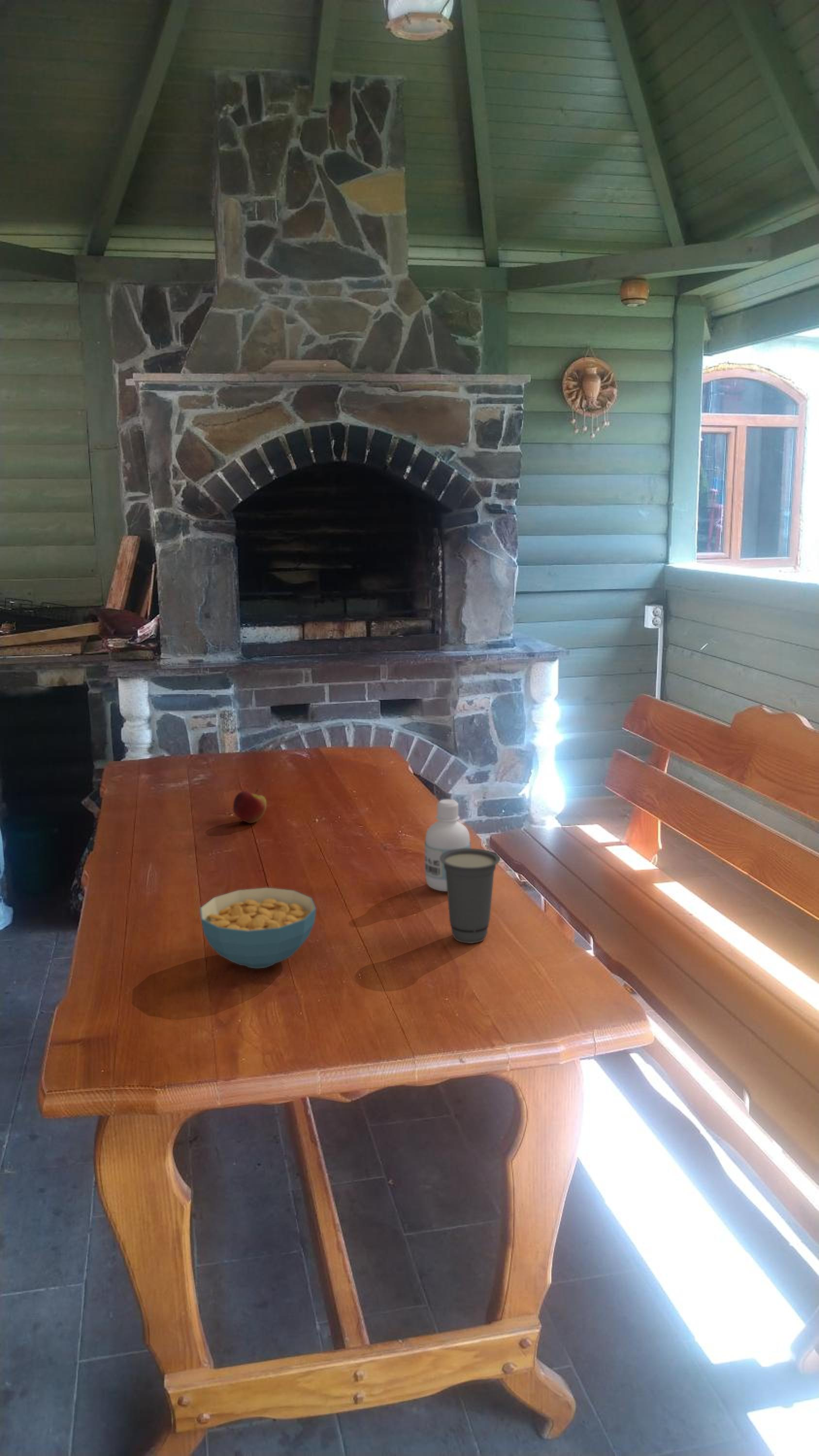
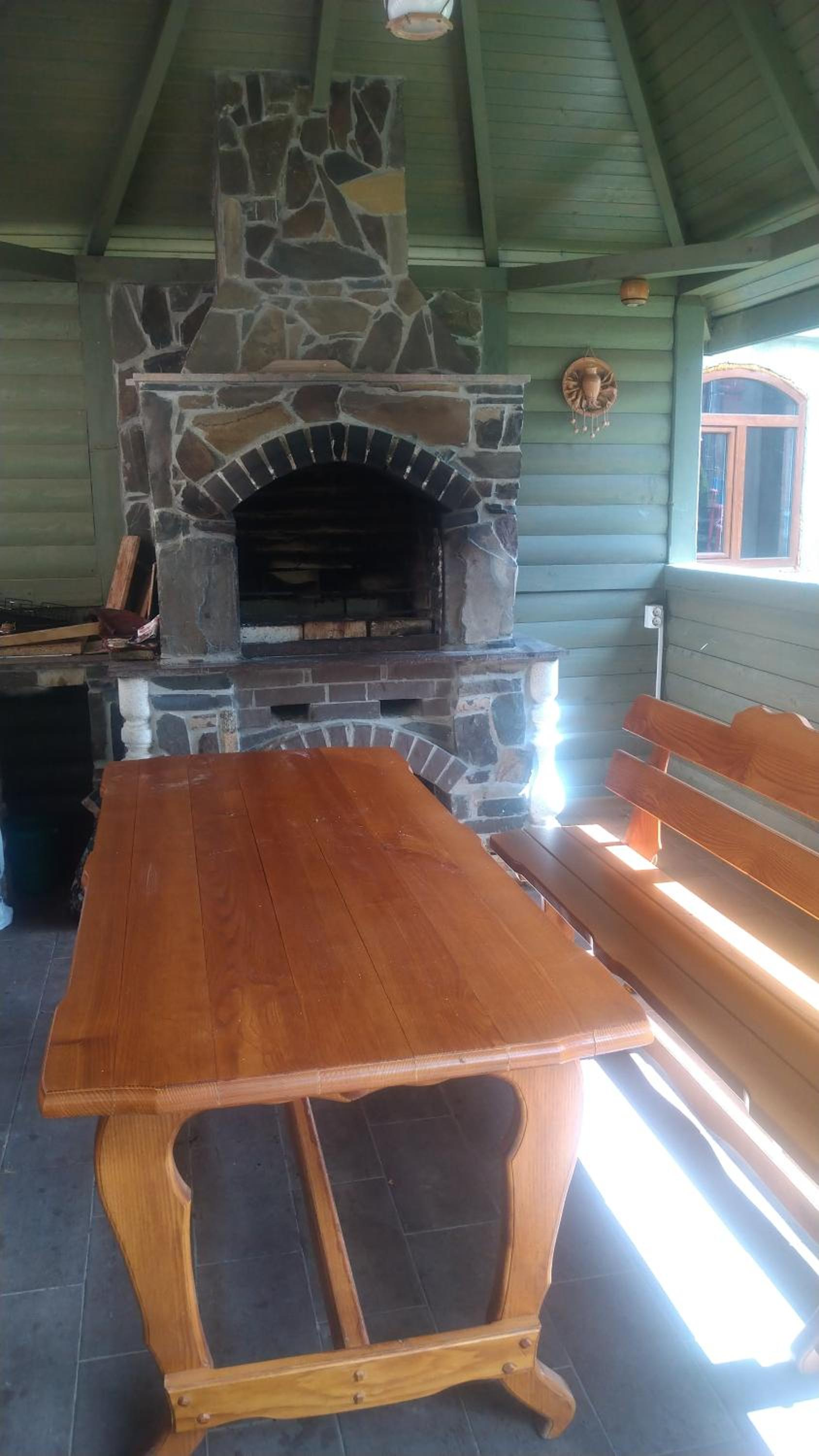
- apple [233,789,267,824]
- bottle [424,799,471,892]
- cereal bowl [199,887,317,969]
- cup [440,848,501,944]
